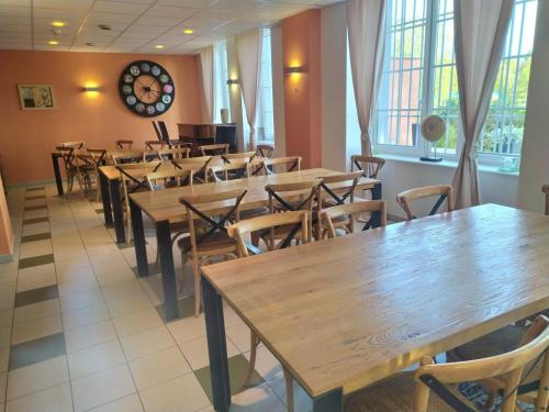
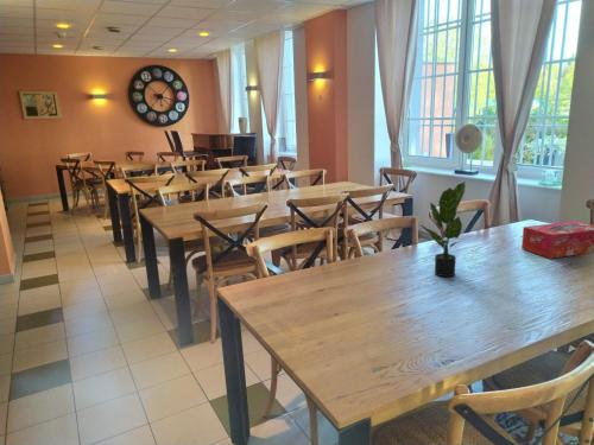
+ potted plant [418,180,467,278]
+ tissue box [520,220,594,260]
